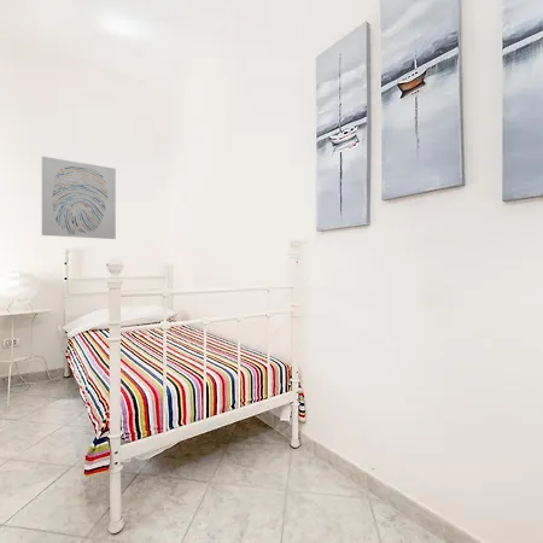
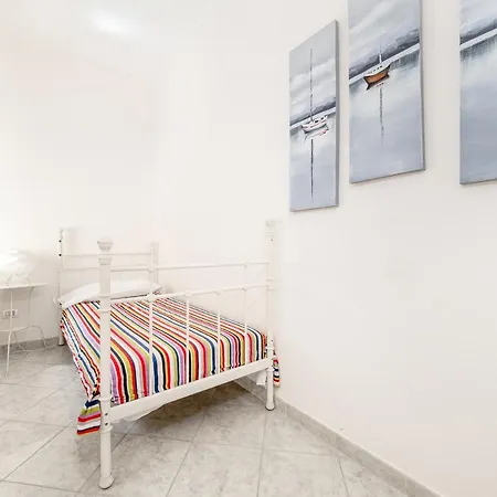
- wall art [41,156,117,240]
